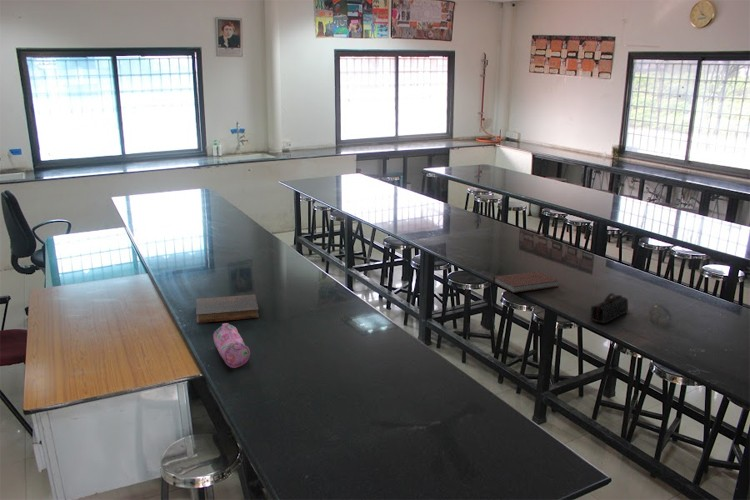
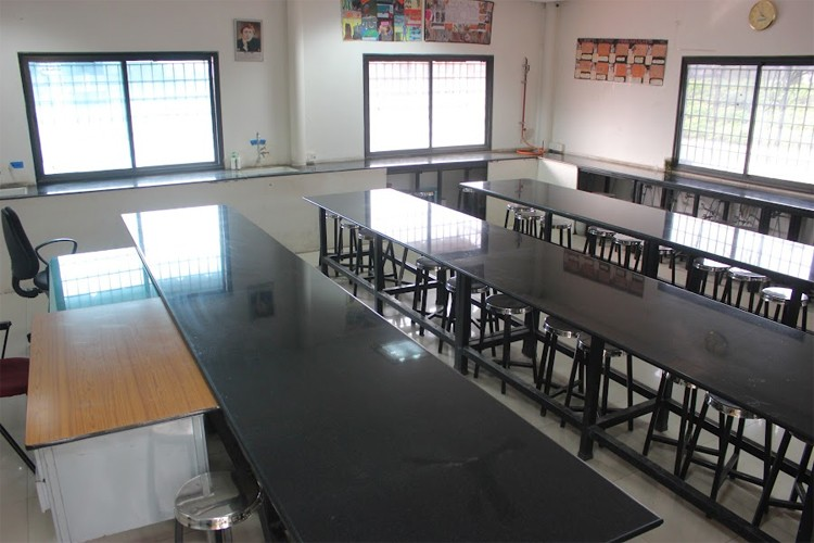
- pencil case [589,292,629,324]
- book [492,270,560,294]
- book [195,294,260,324]
- pencil case [212,322,251,369]
